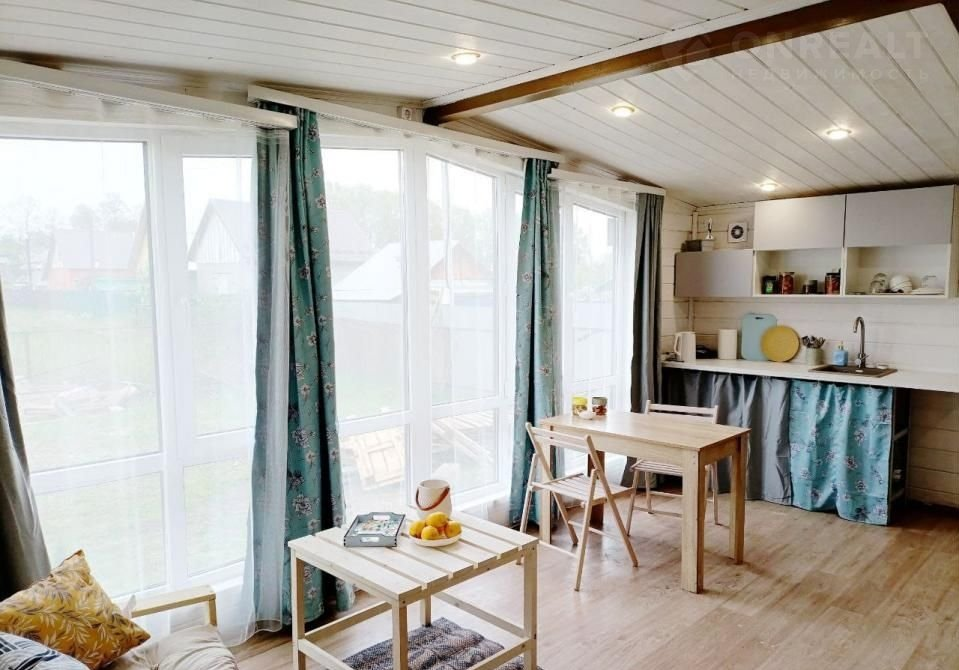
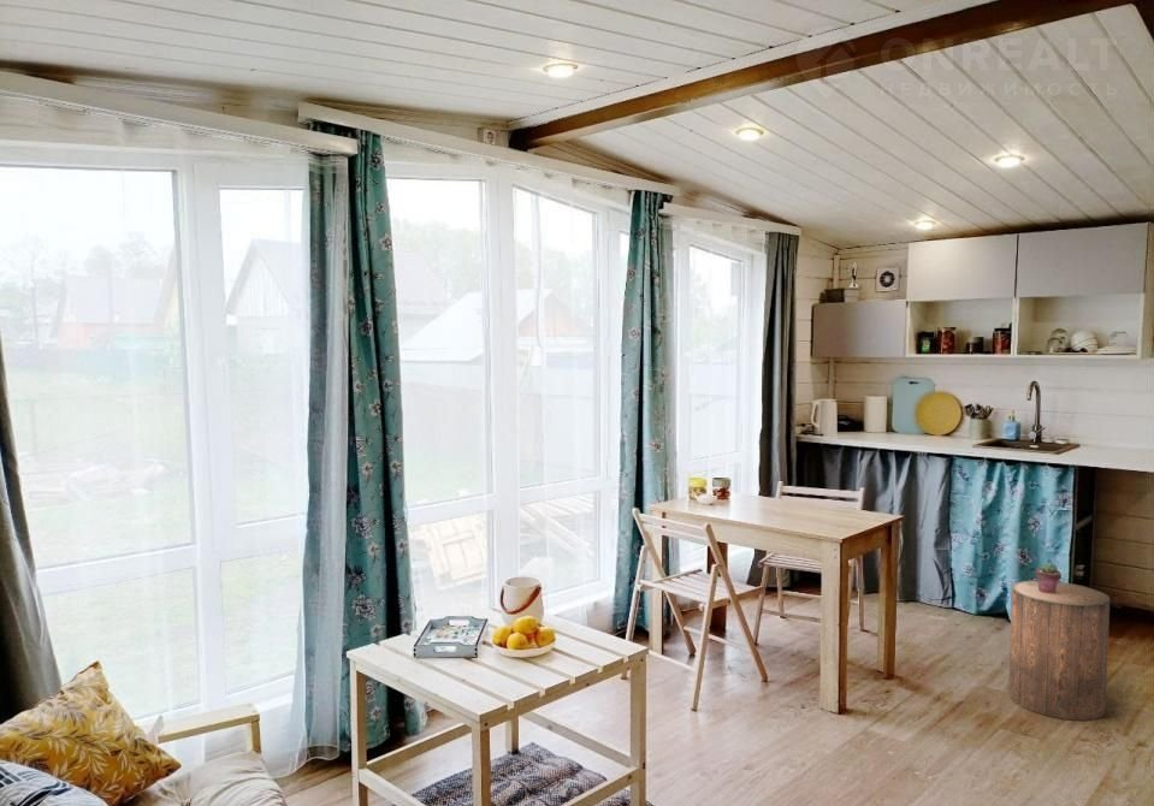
+ stool [1007,580,1111,722]
+ potted succulent [1035,562,1063,593]
